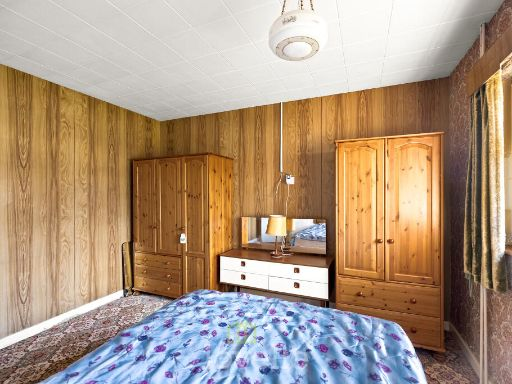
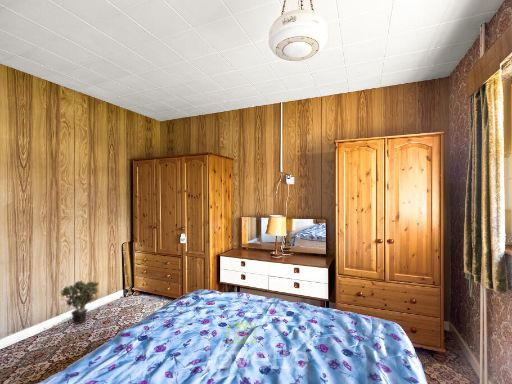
+ potted plant [59,279,100,325]
